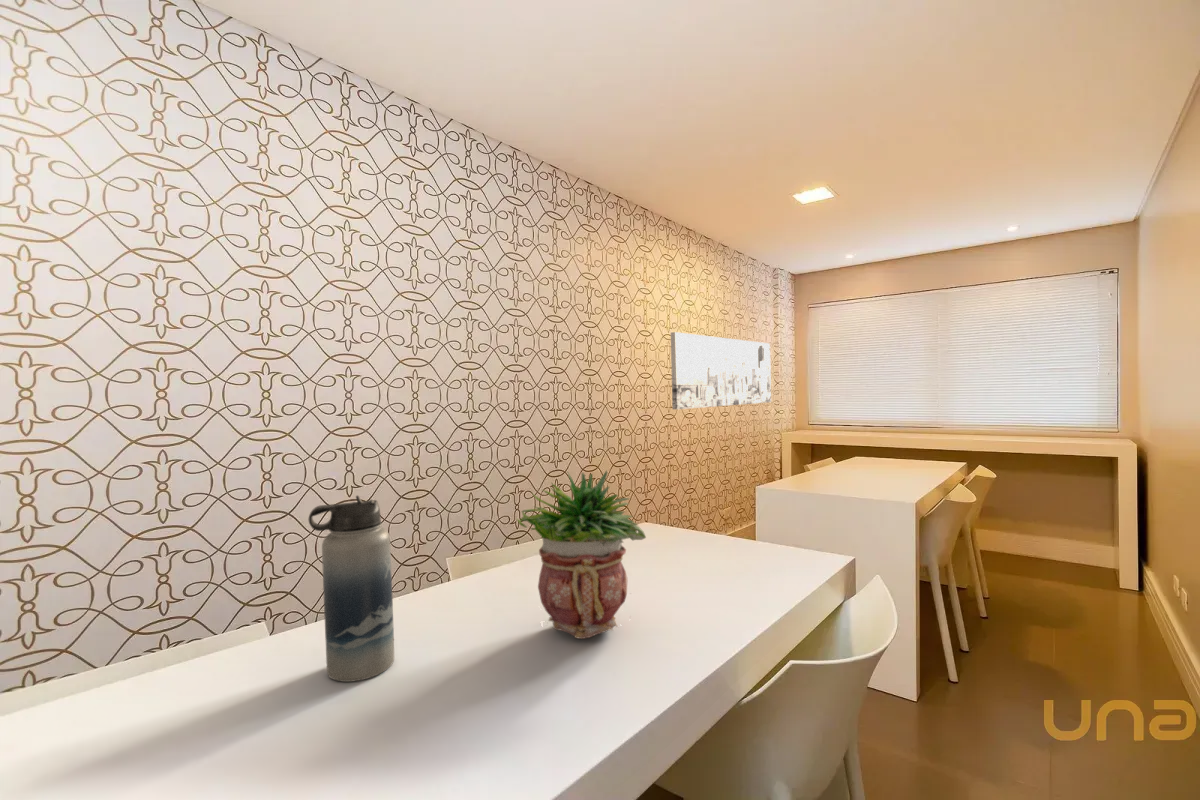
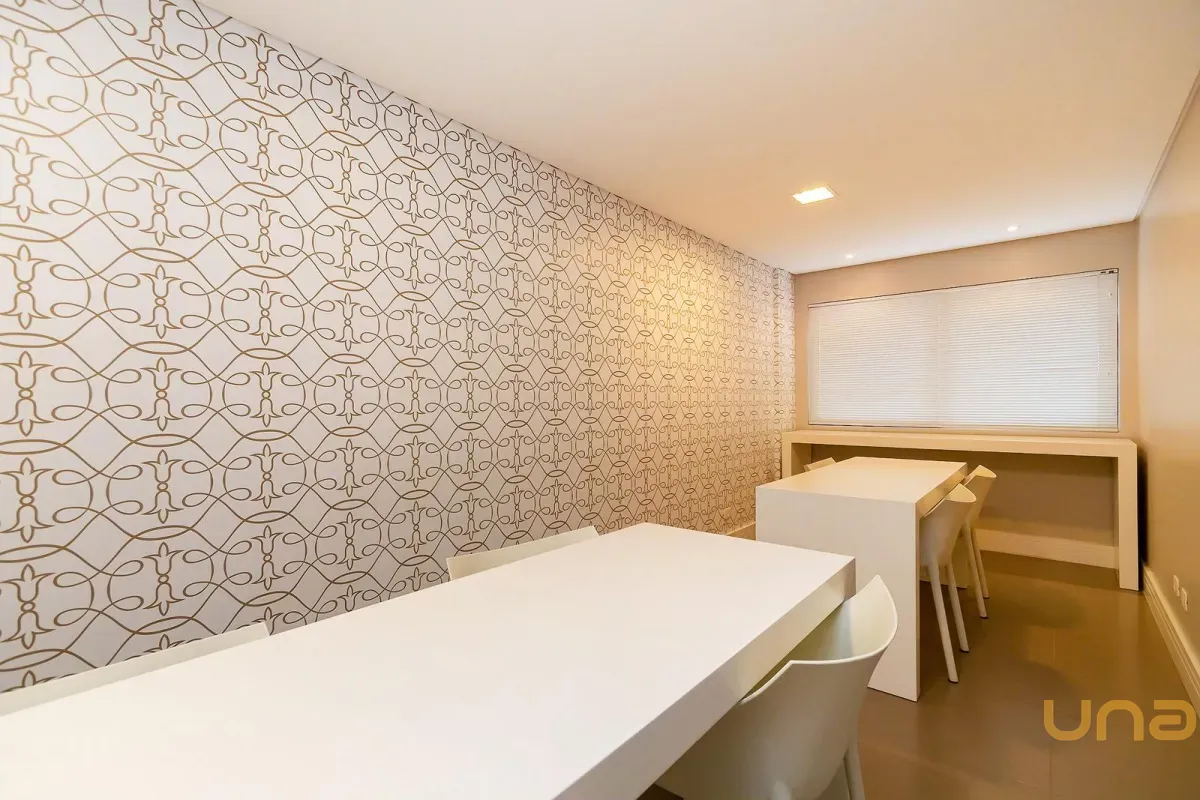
- wall art [670,331,772,410]
- potted plant [516,469,647,640]
- water bottle [308,494,395,683]
